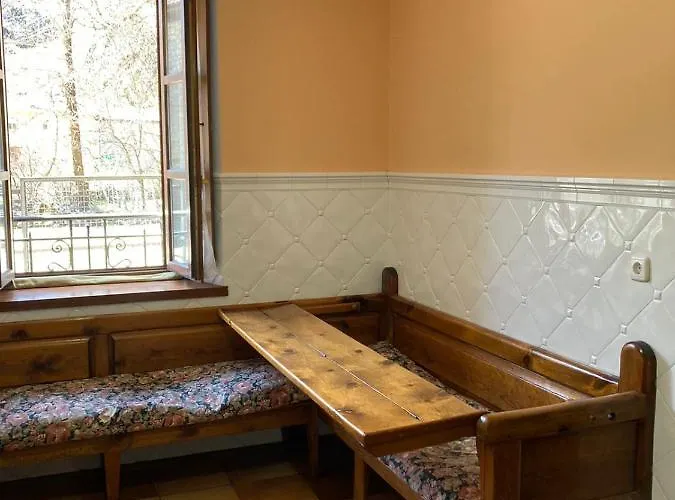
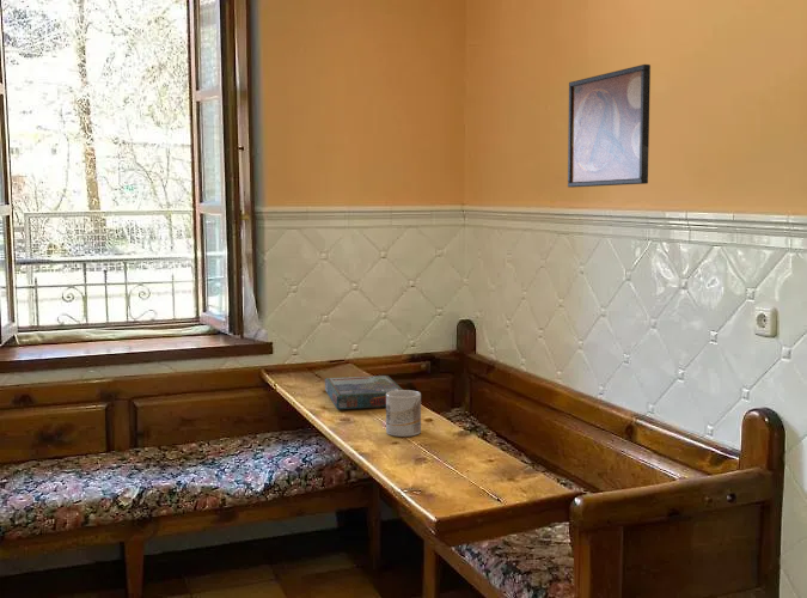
+ board game [324,374,404,410]
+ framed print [567,63,652,189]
+ mug [385,389,422,438]
